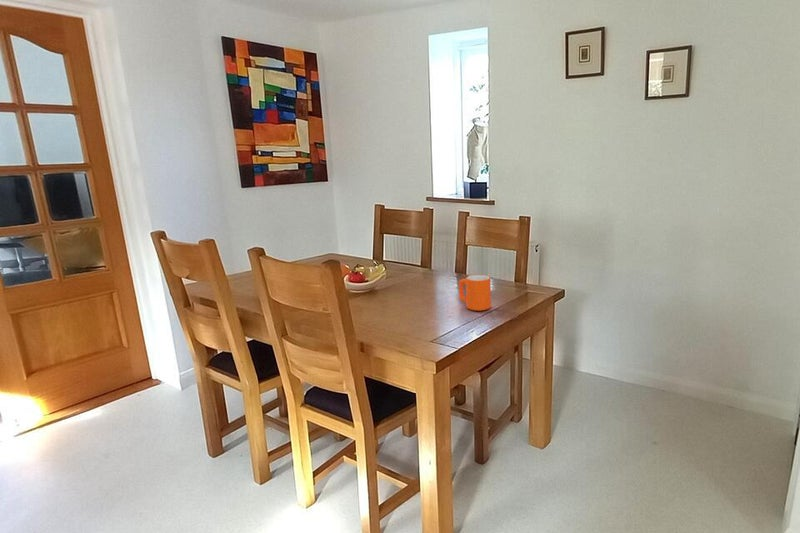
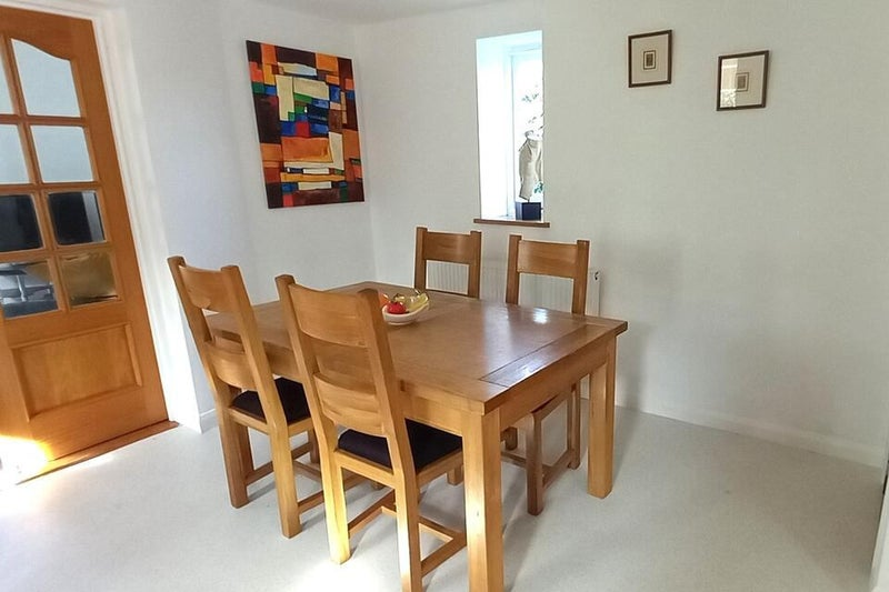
- mug [458,274,492,312]
